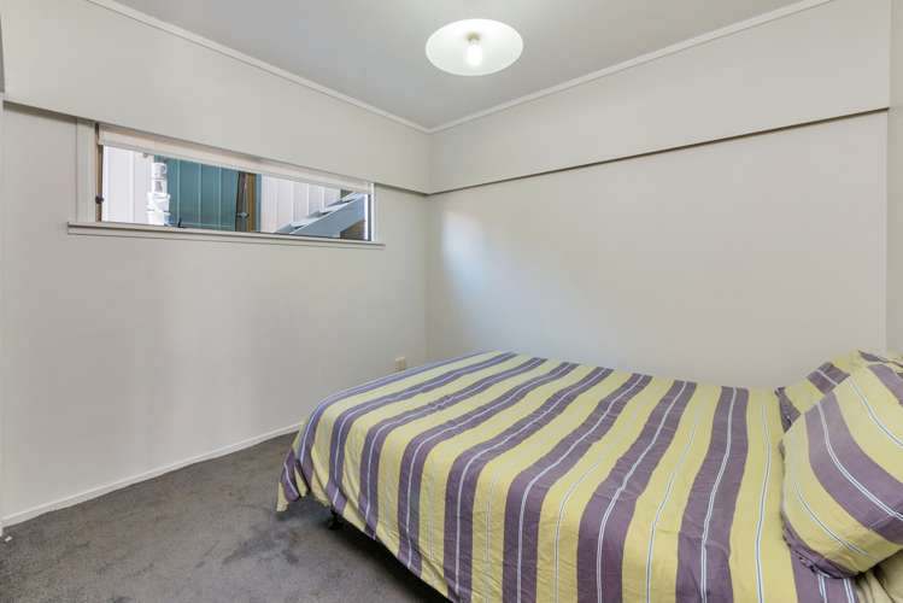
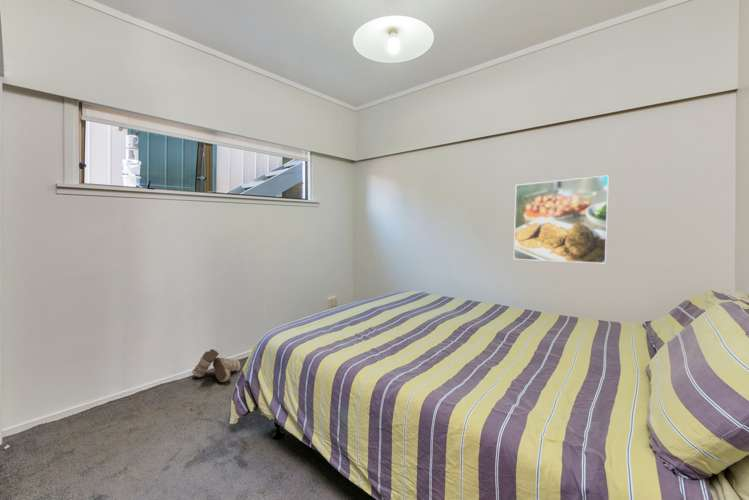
+ boots [190,348,241,383]
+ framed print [513,174,610,264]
